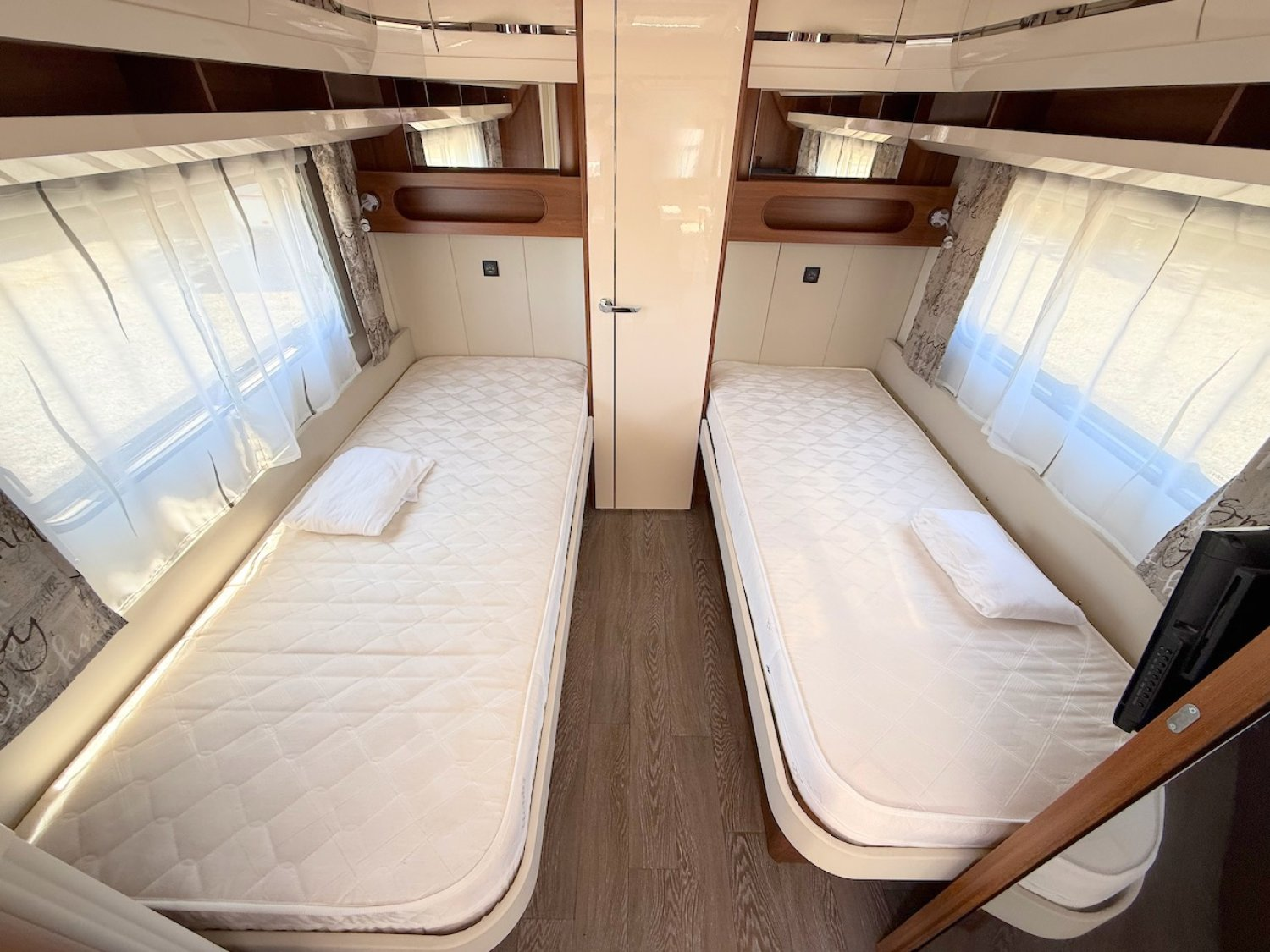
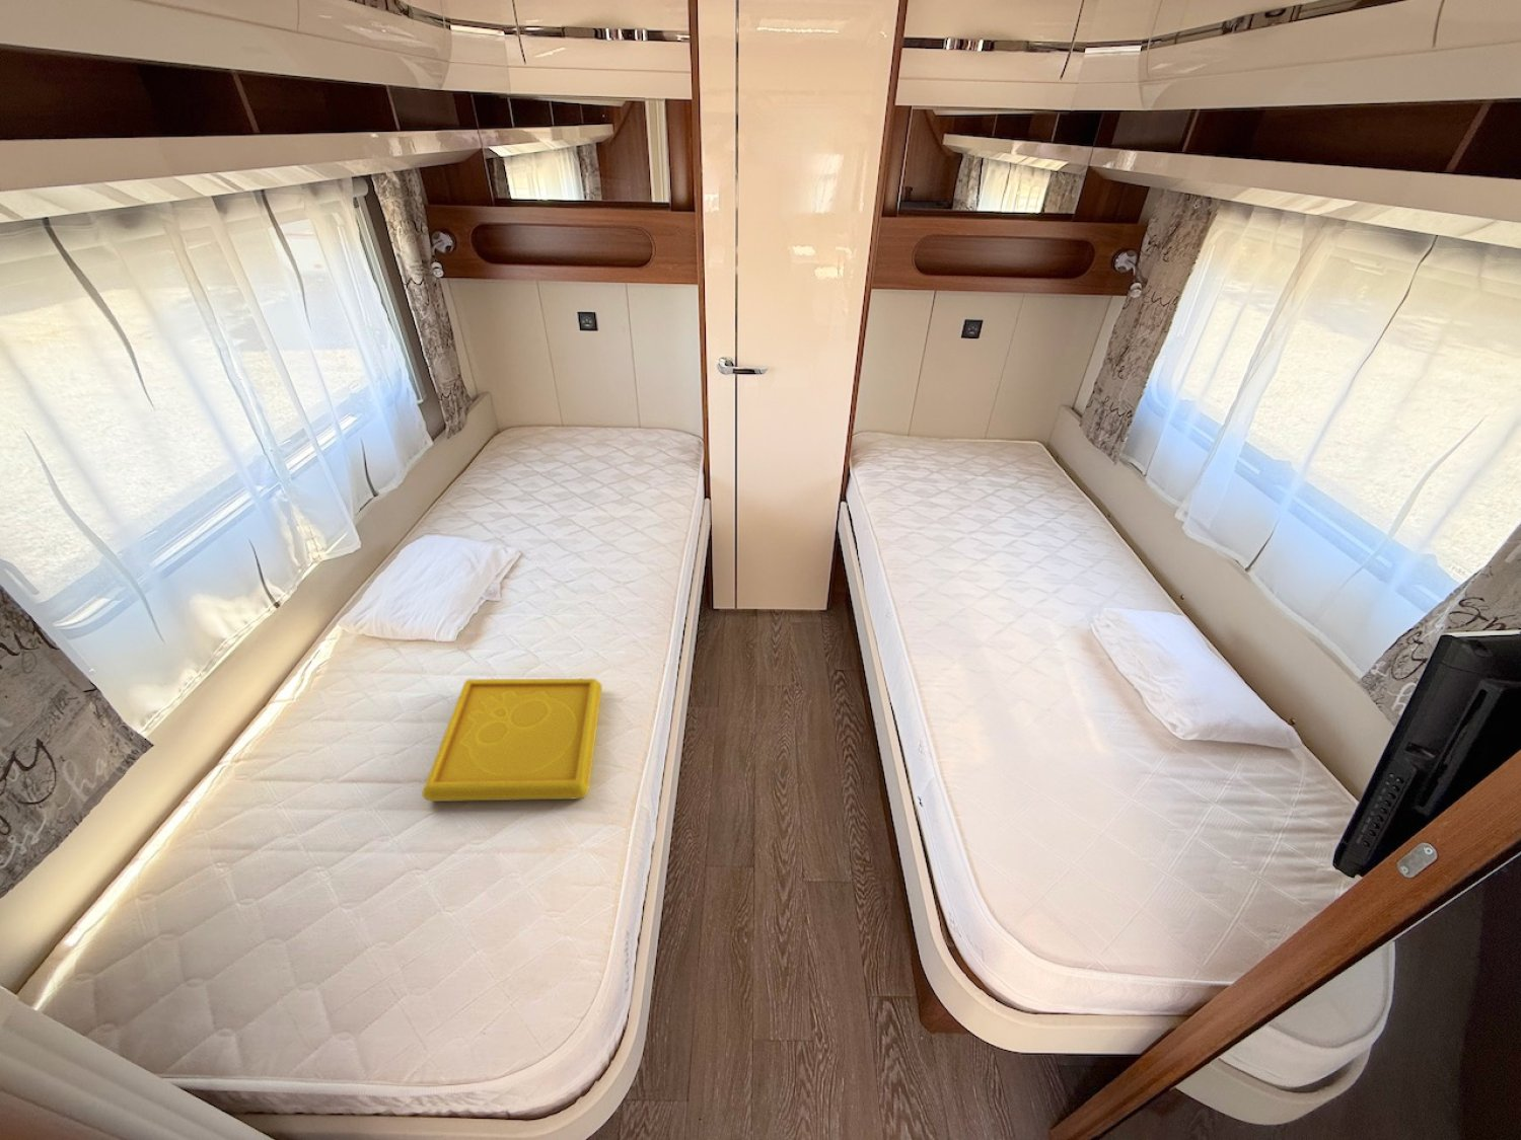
+ serving tray [420,678,604,802]
